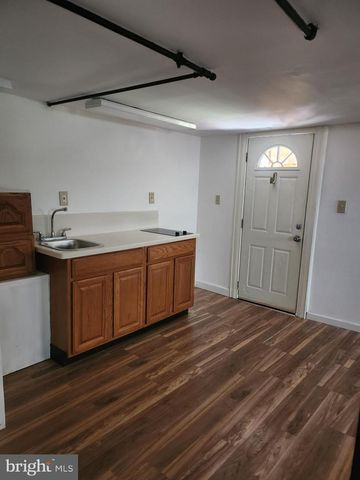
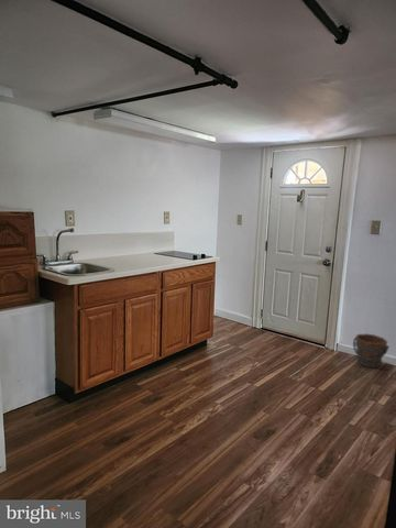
+ bucket [352,332,391,369]
